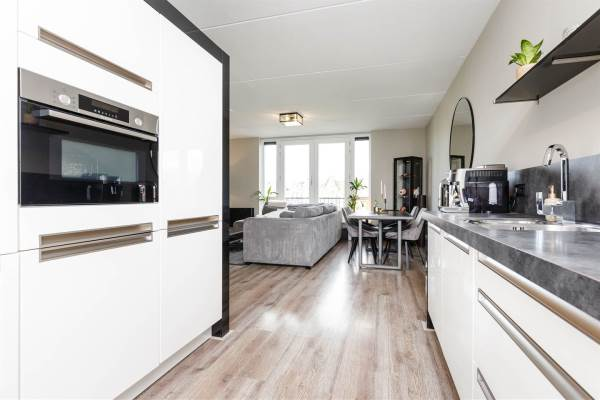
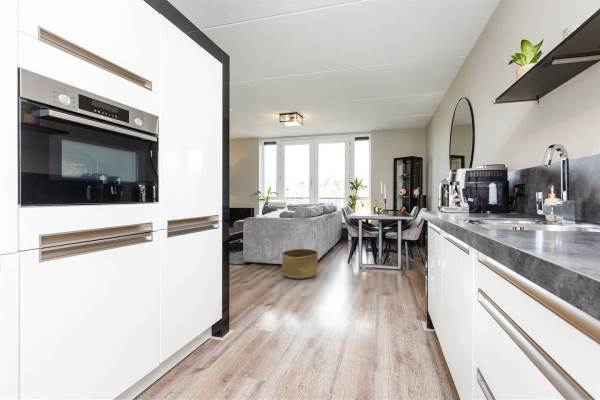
+ basket [281,248,319,280]
